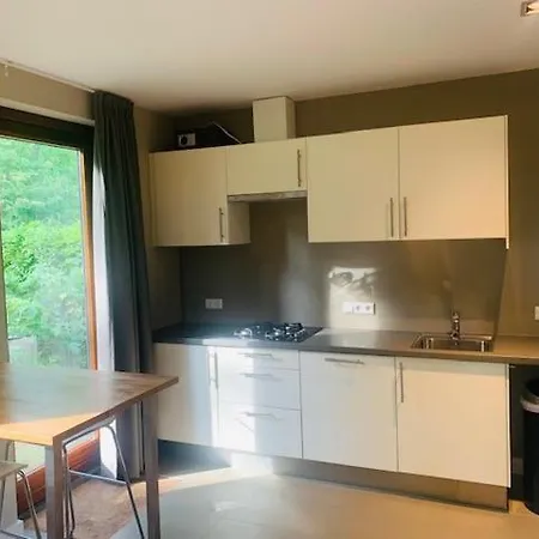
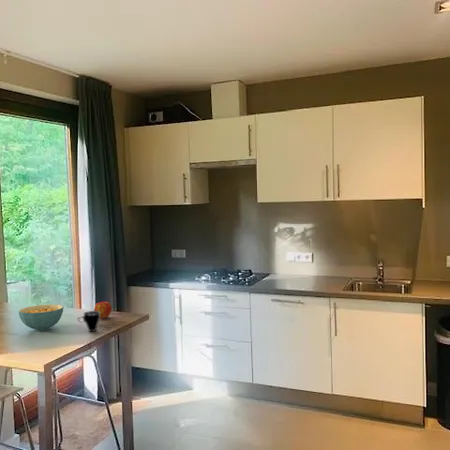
+ cup [77,310,101,333]
+ apple [93,301,113,319]
+ cereal bowl [18,303,64,332]
